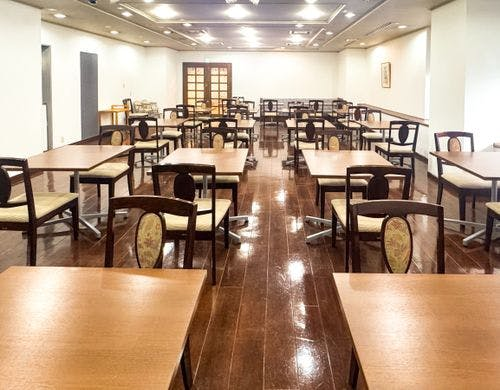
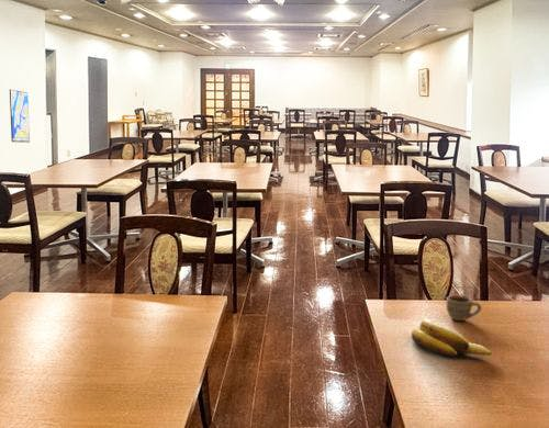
+ banana [411,317,492,357]
+ wall art [9,89,31,144]
+ cup [445,294,483,322]
